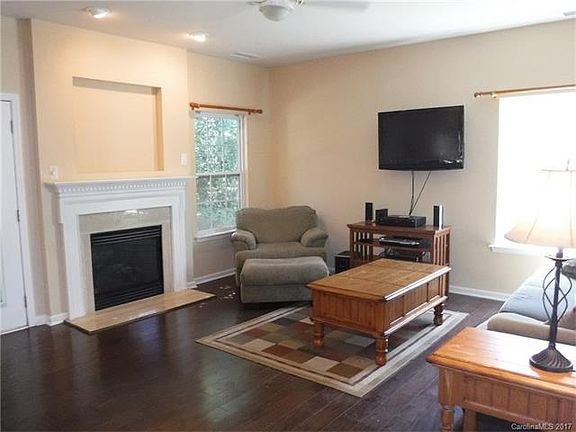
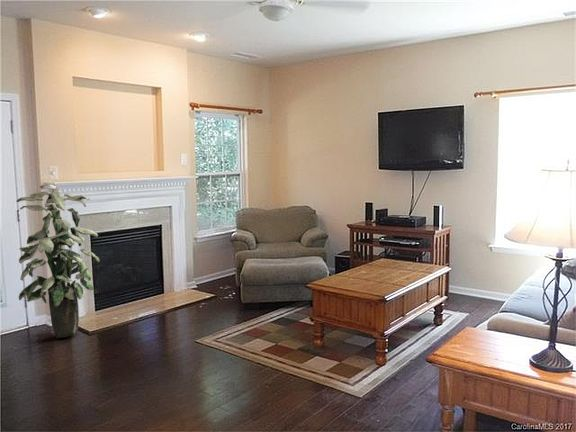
+ indoor plant [15,184,100,339]
